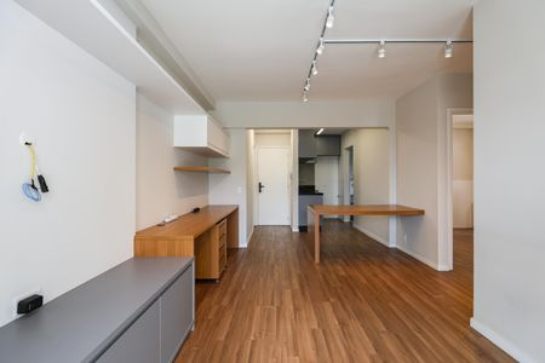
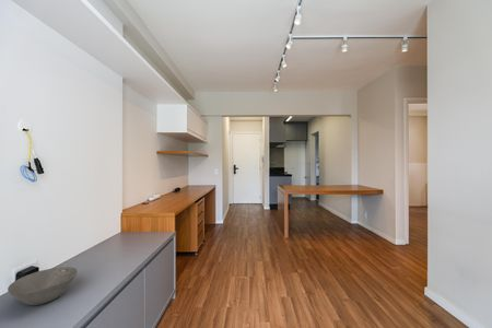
+ bowl [7,266,79,306]
